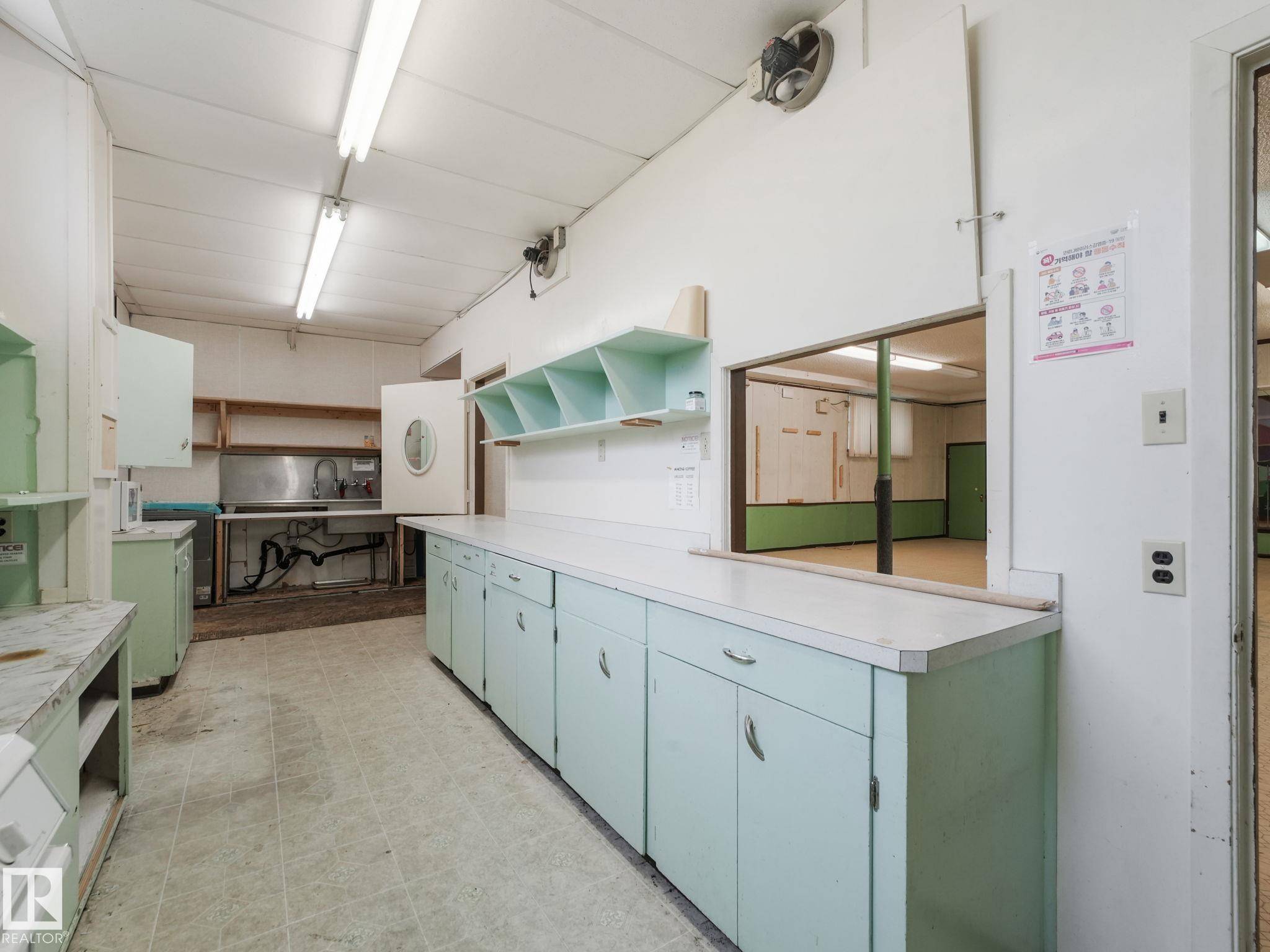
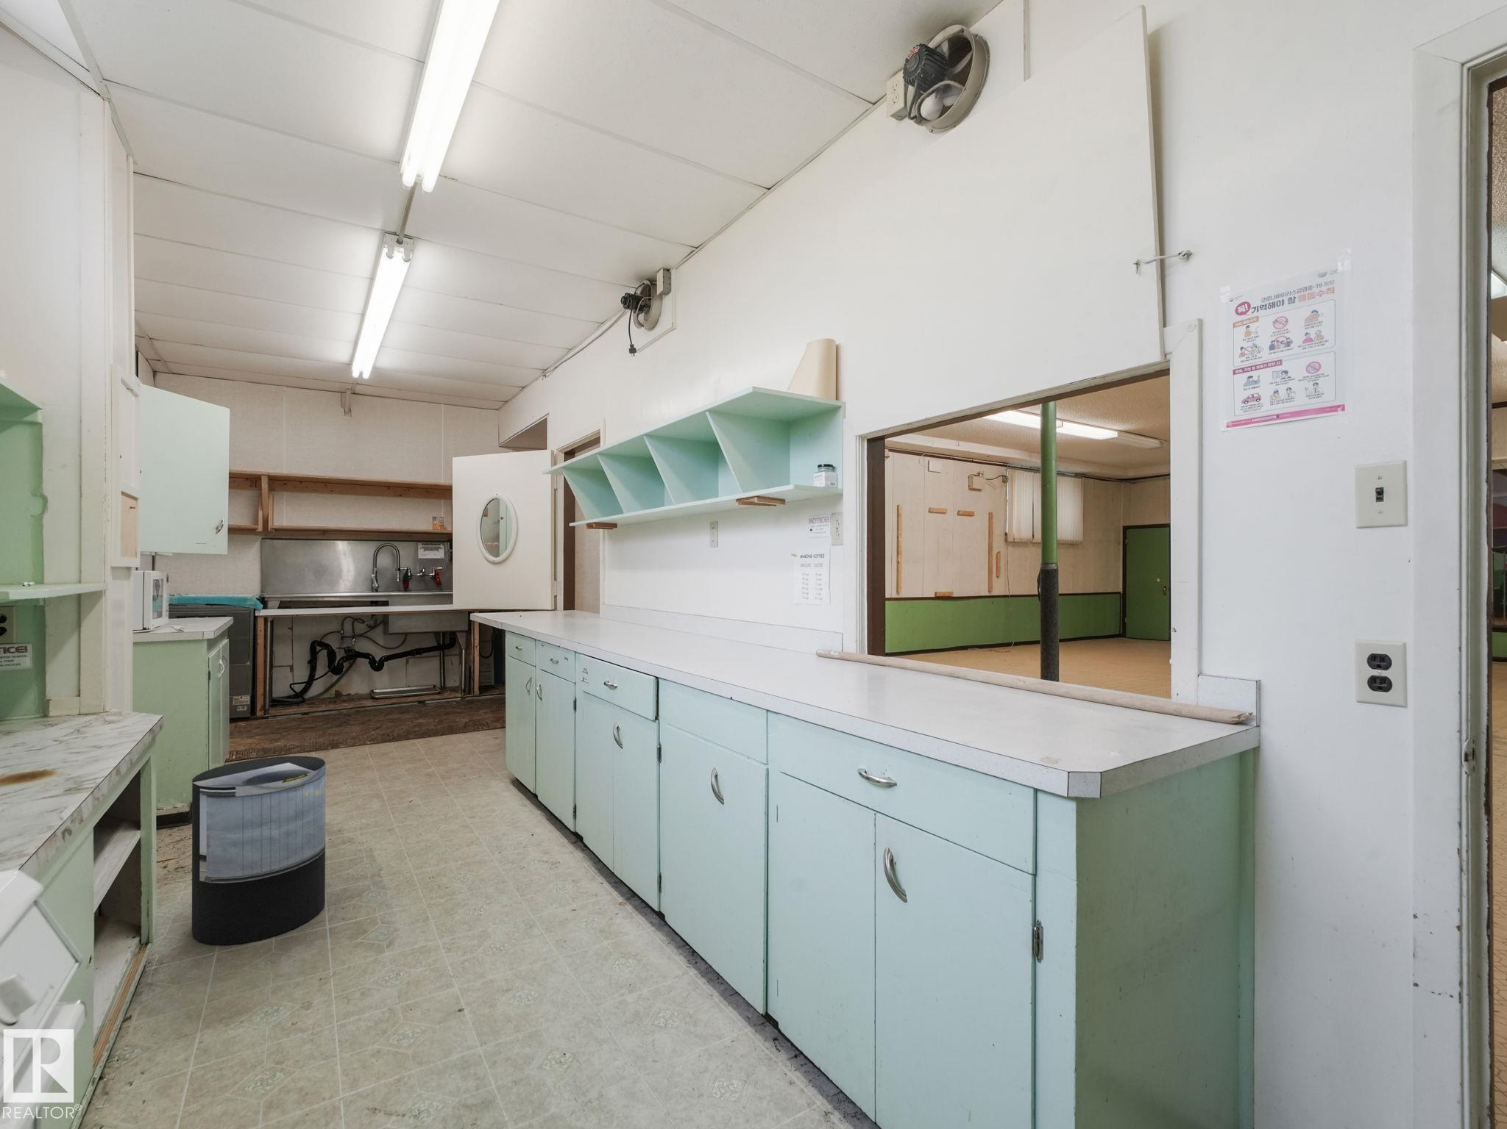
+ trash can [191,755,326,946]
